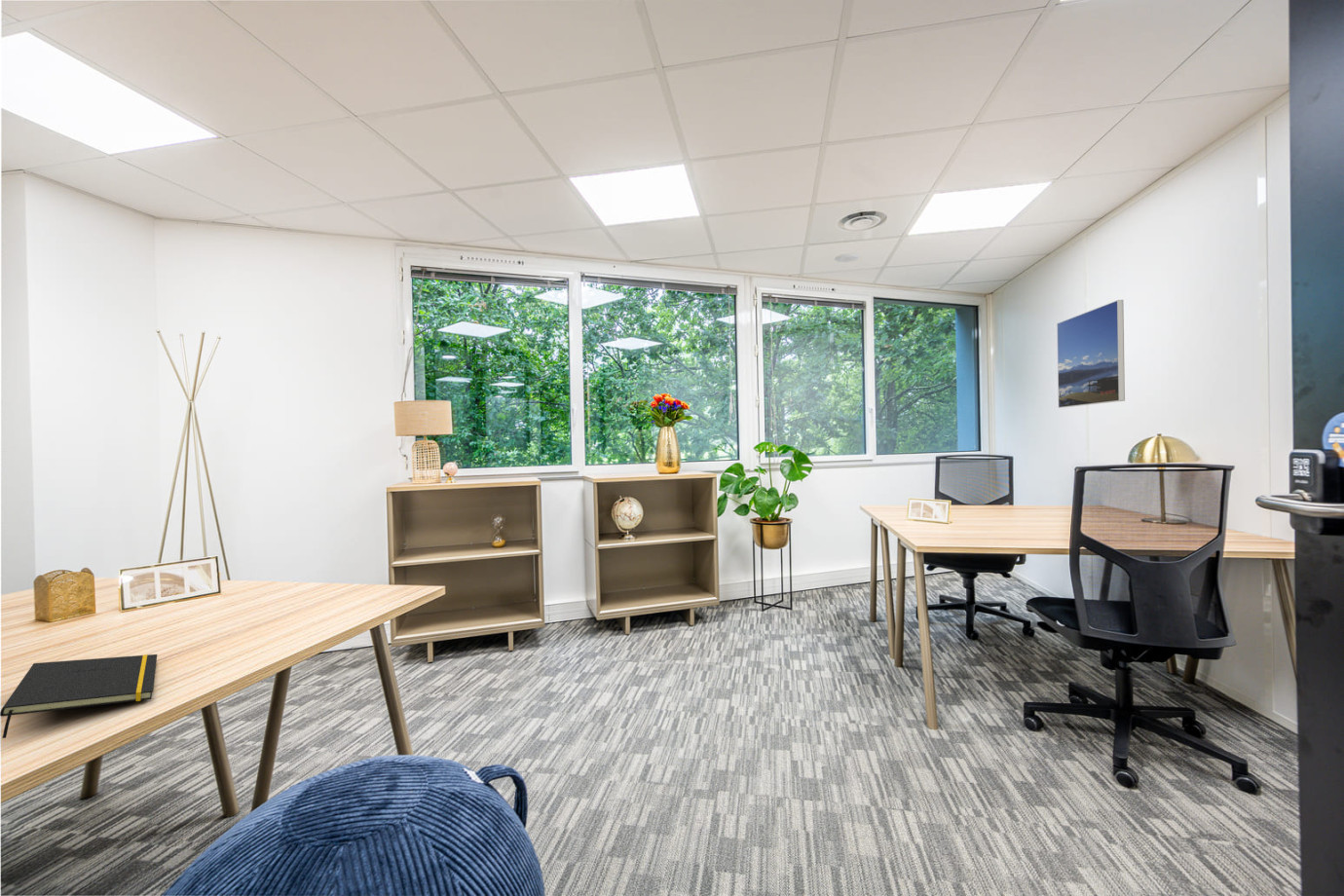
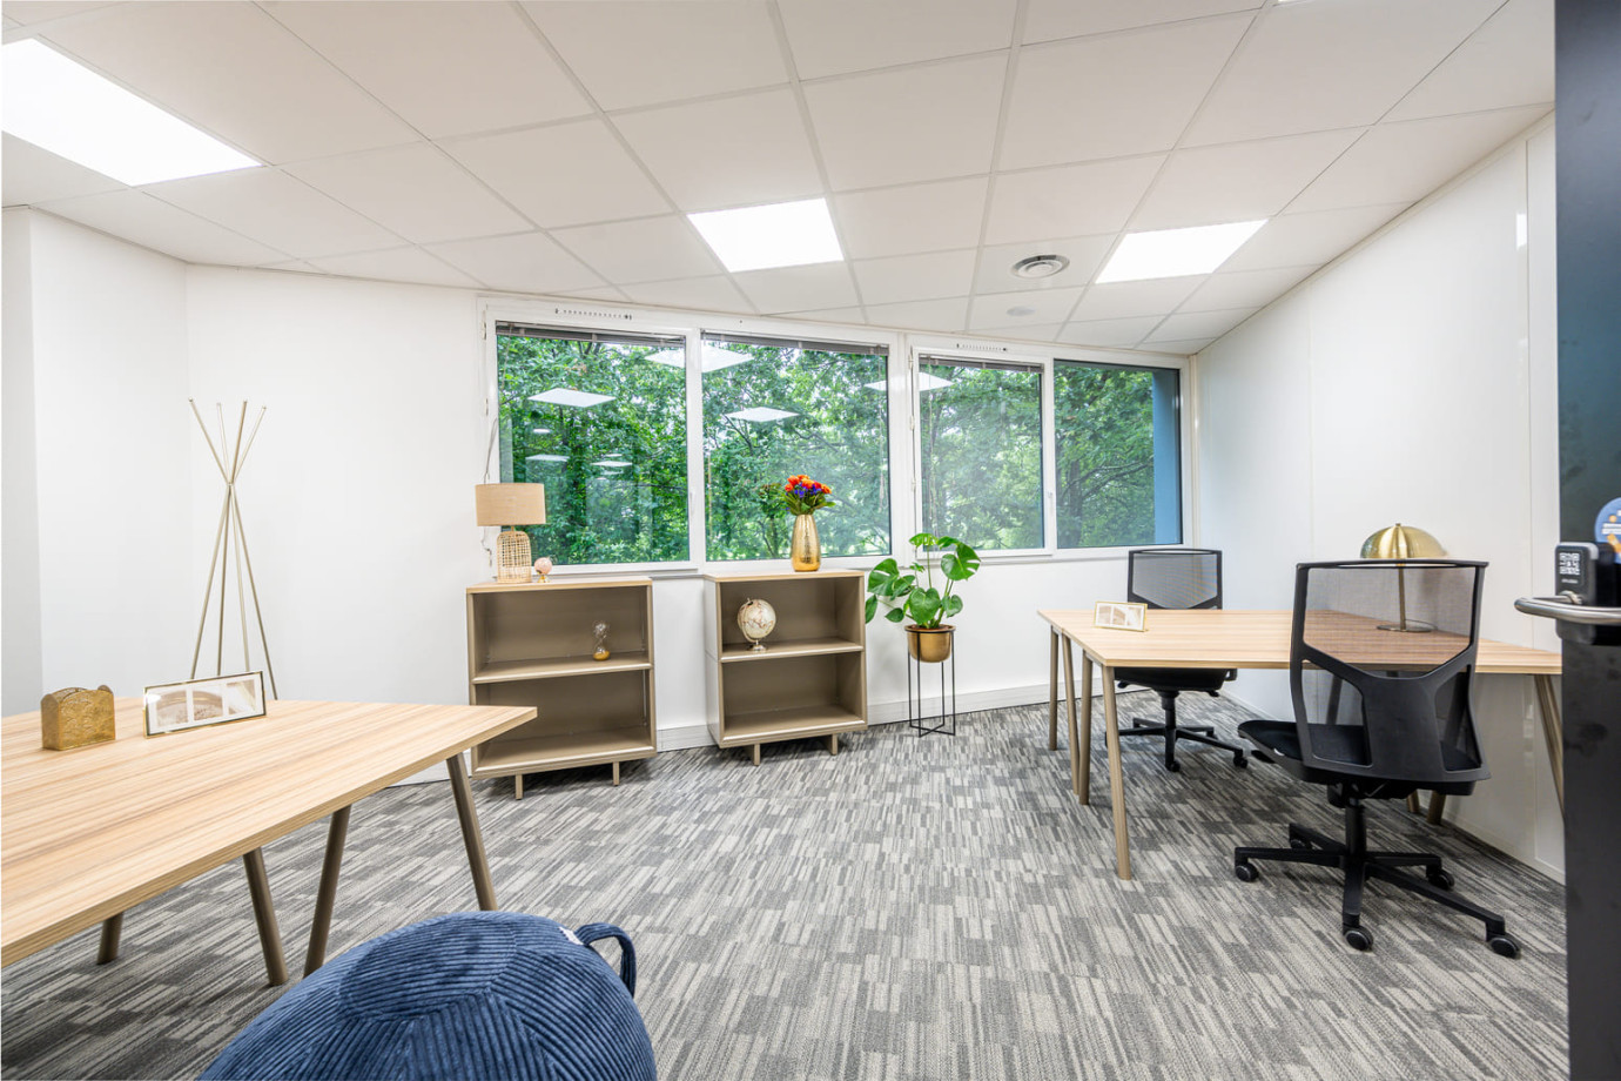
- notepad [0,653,158,739]
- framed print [1056,299,1126,409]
